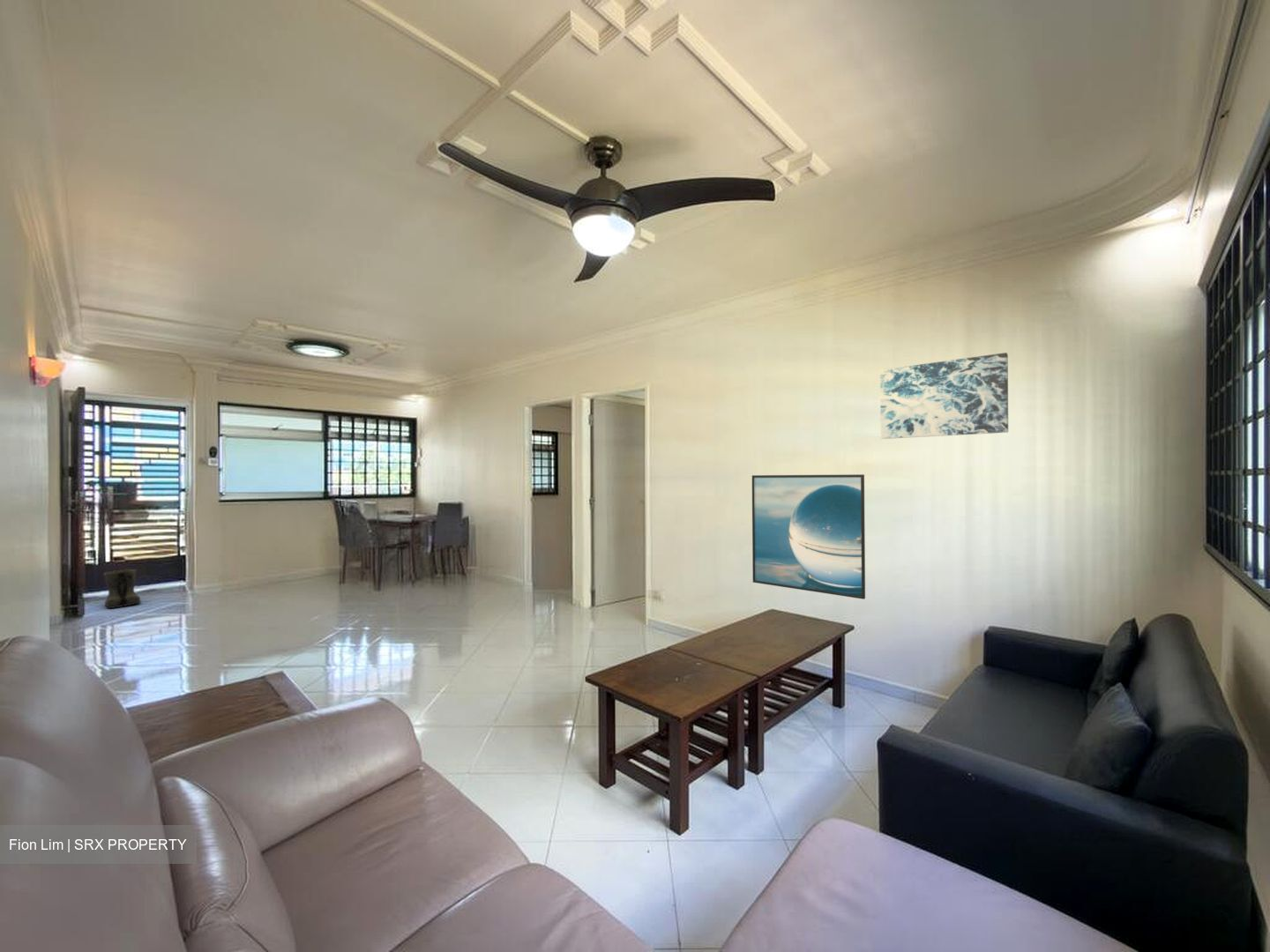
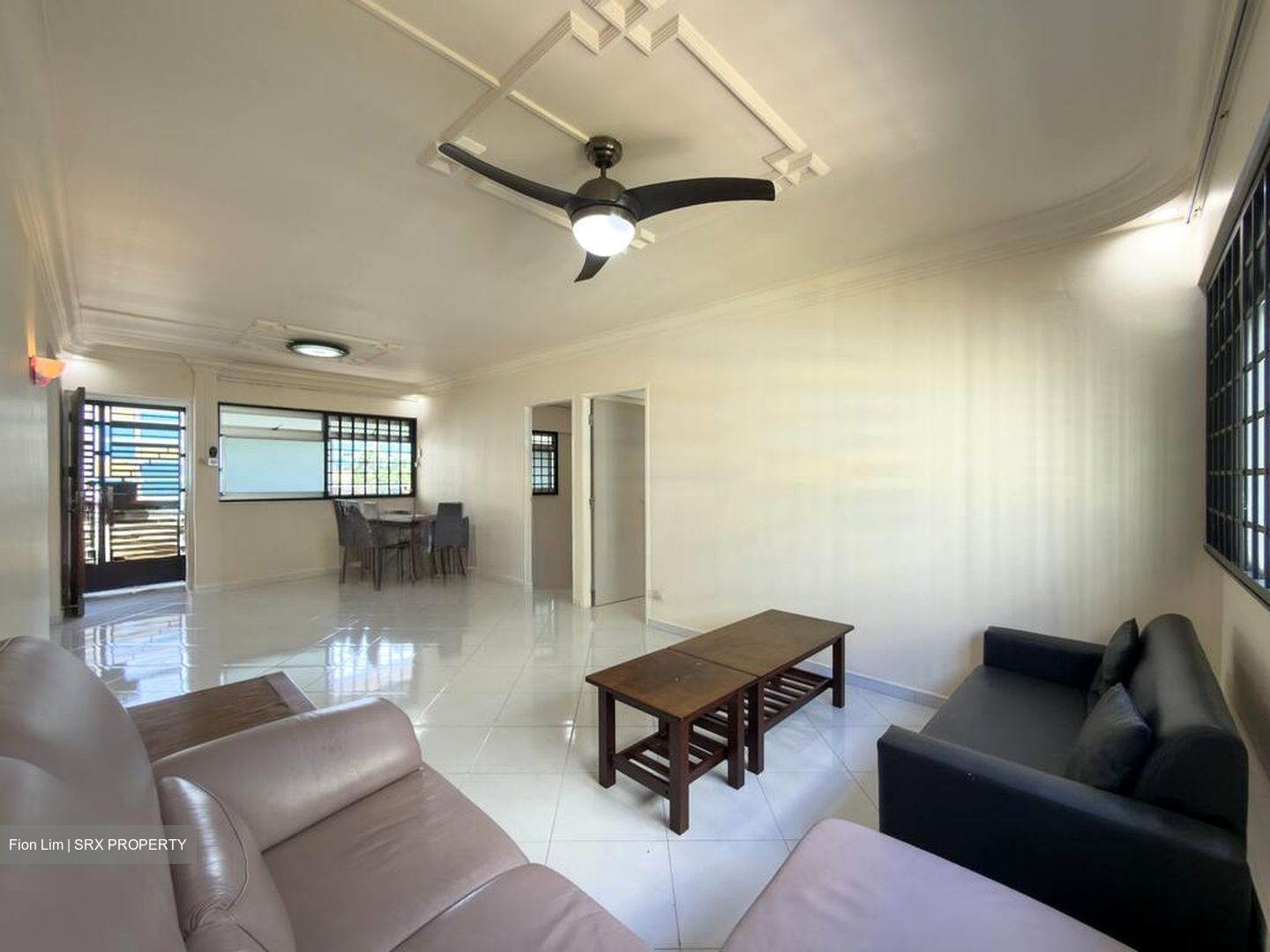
- wall art [879,352,1009,440]
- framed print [751,473,866,600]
- boots [102,569,142,609]
